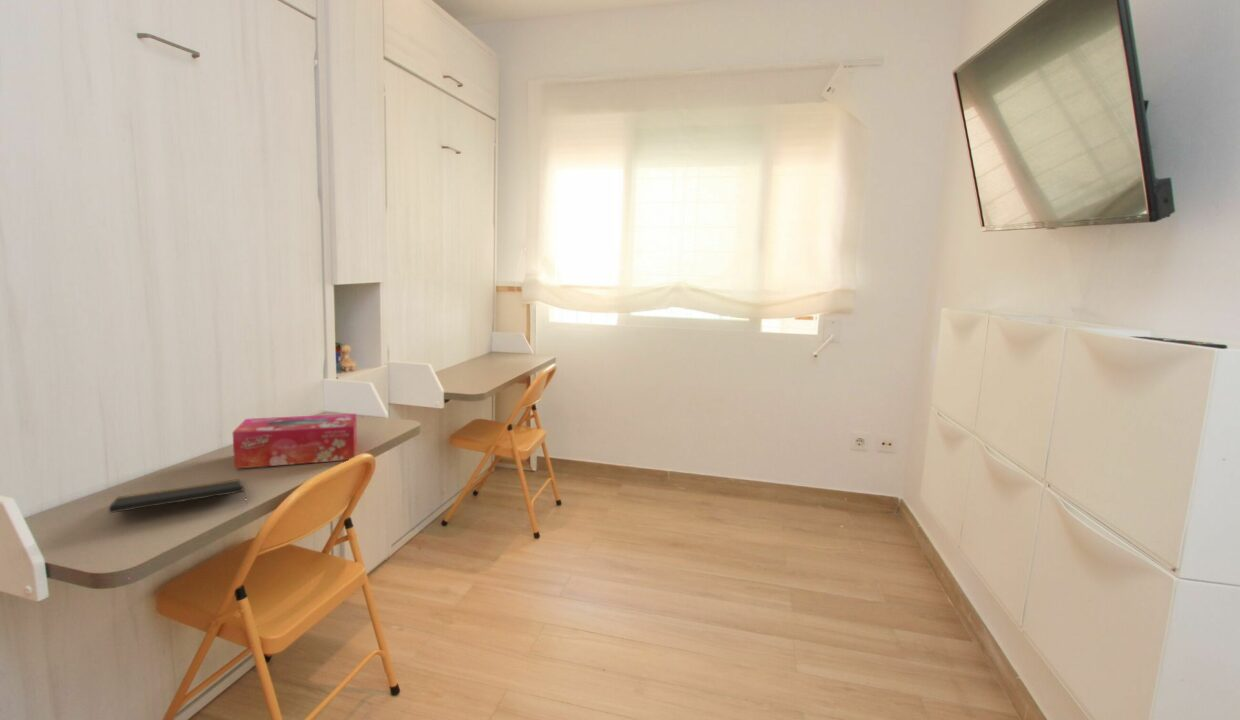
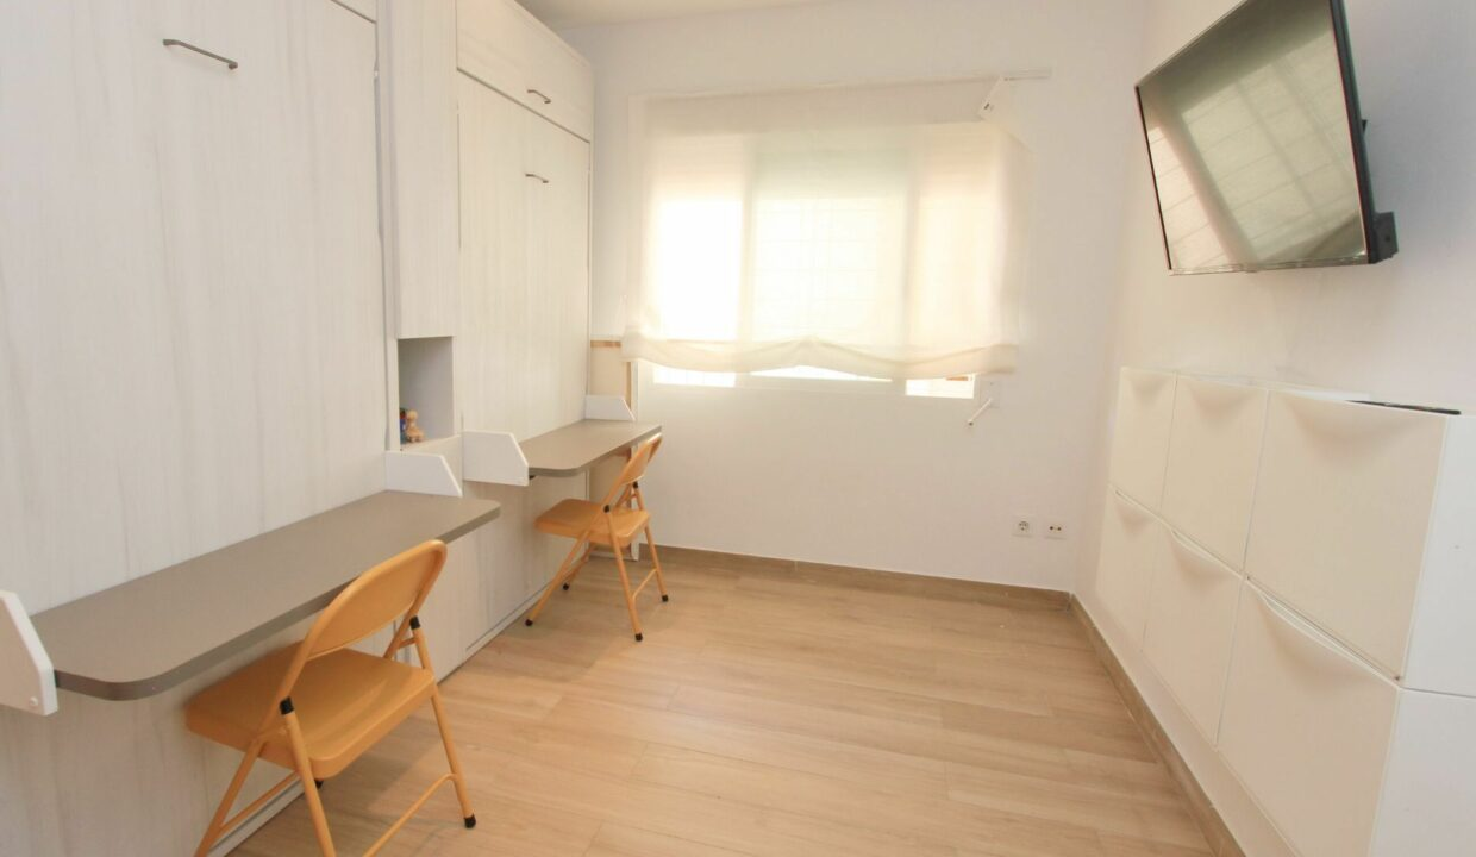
- notepad [108,478,248,514]
- tissue box [232,413,358,470]
